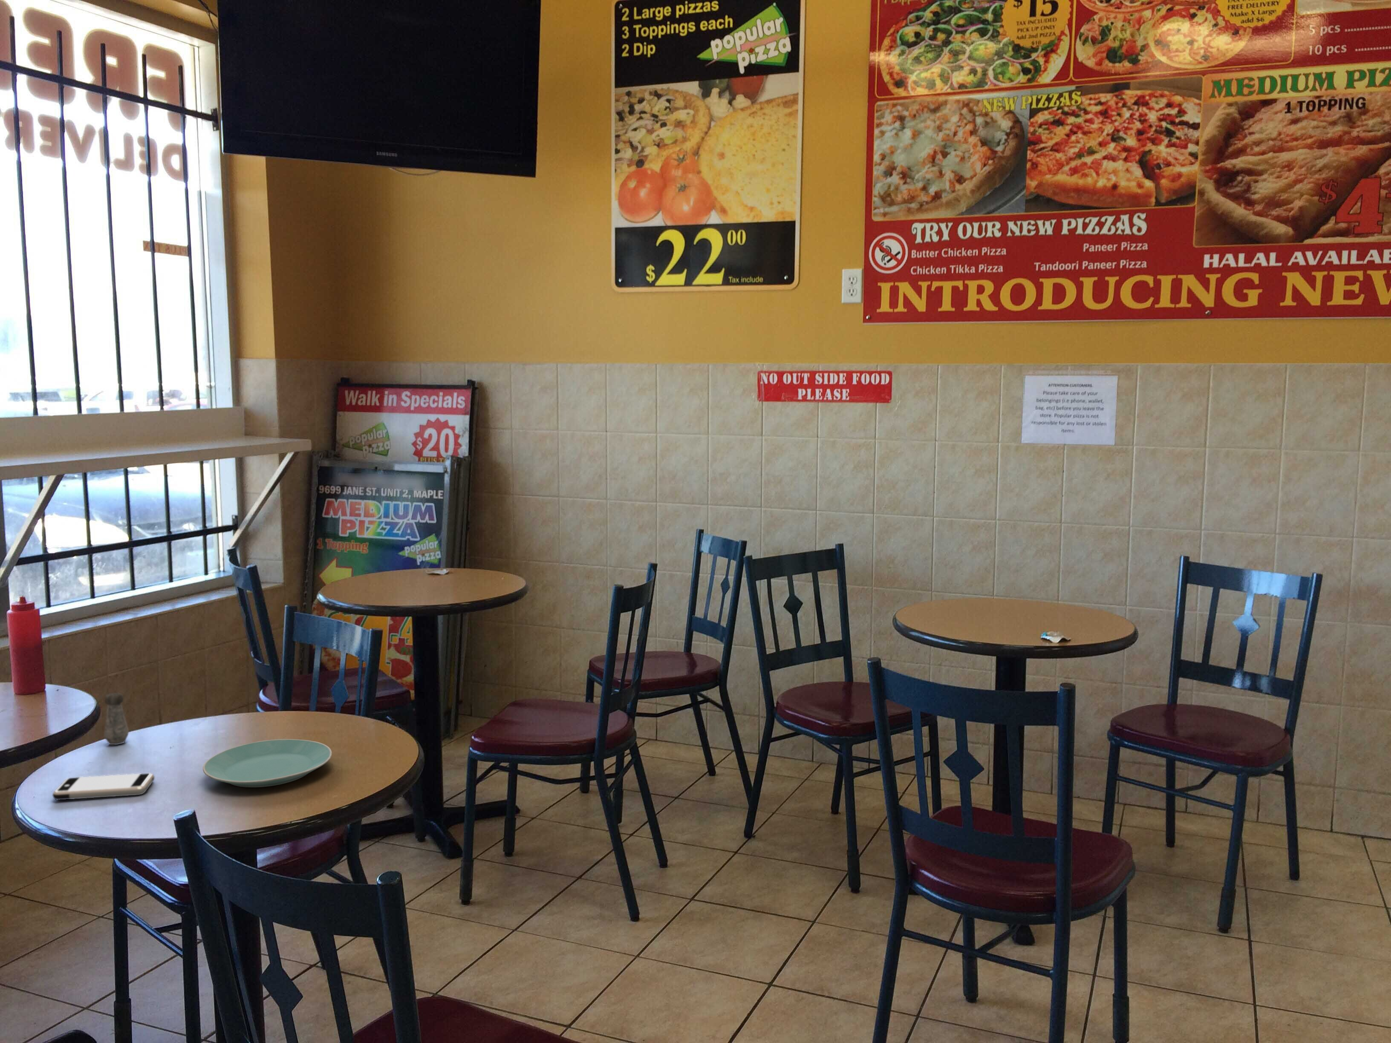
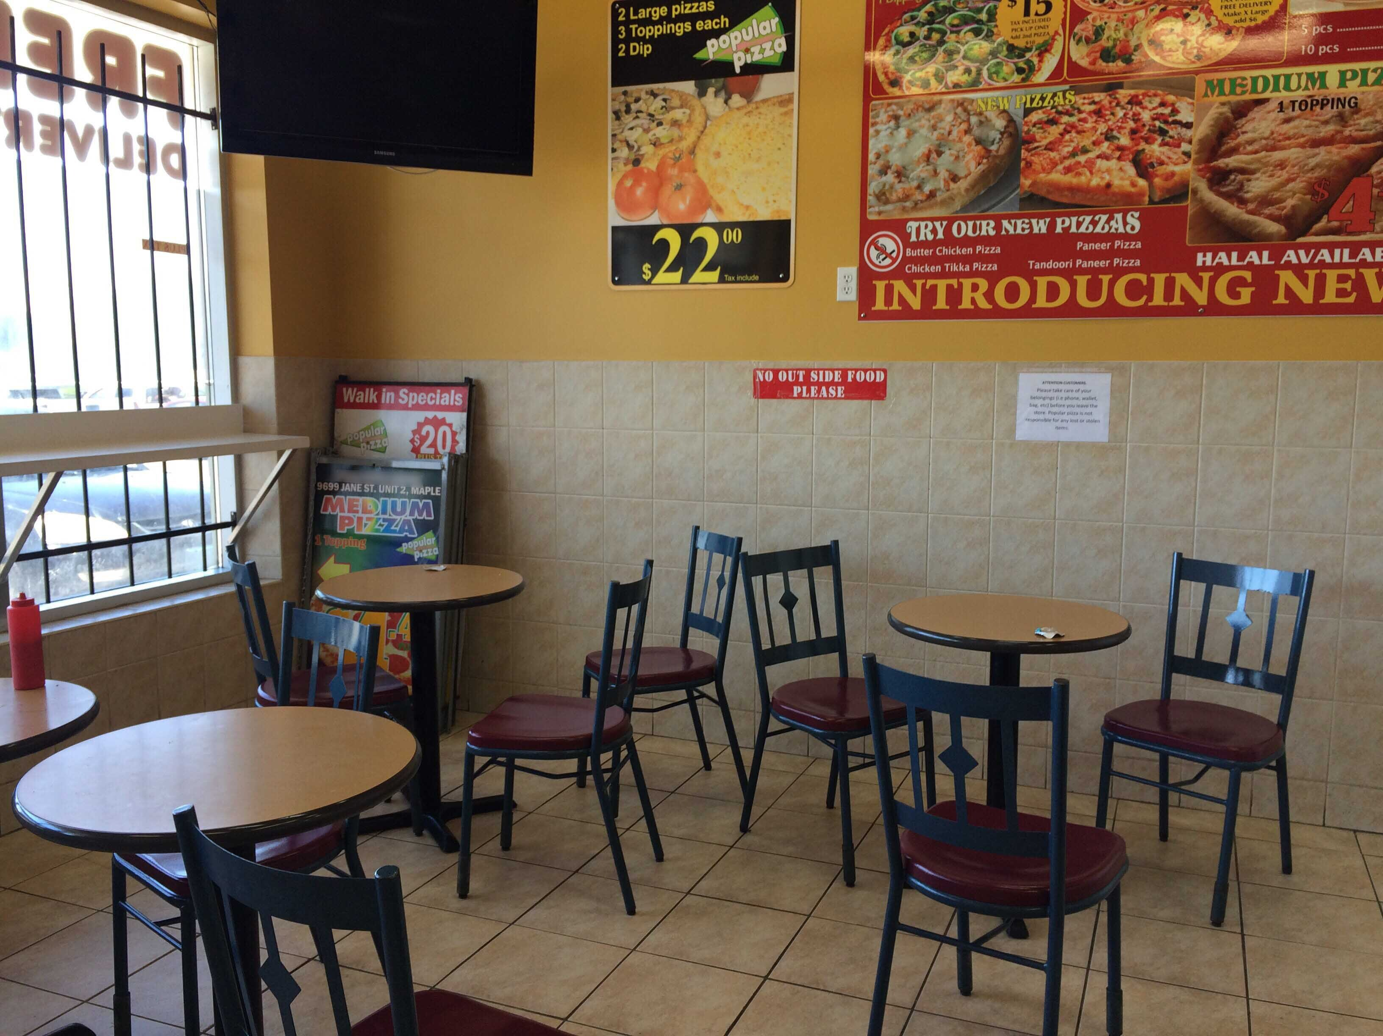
- plate [203,738,332,788]
- salt shaker [104,692,129,745]
- smartphone [51,772,156,801]
